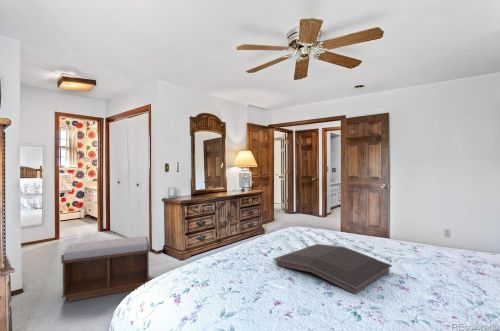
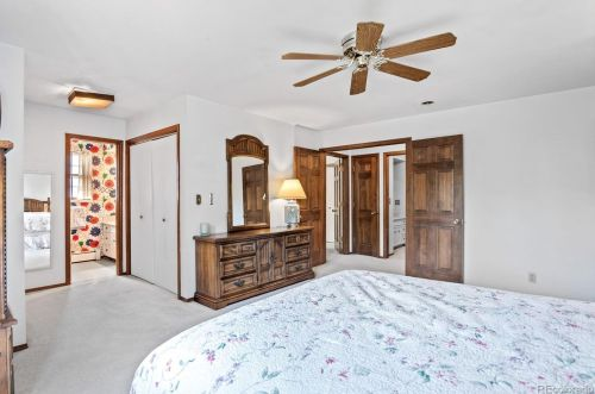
- serving tray [272,243,393,295]
- bench [60,235,150,302]
